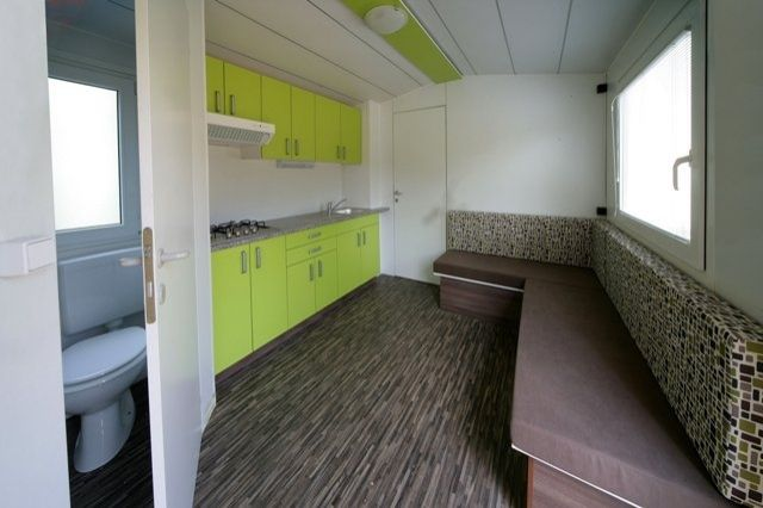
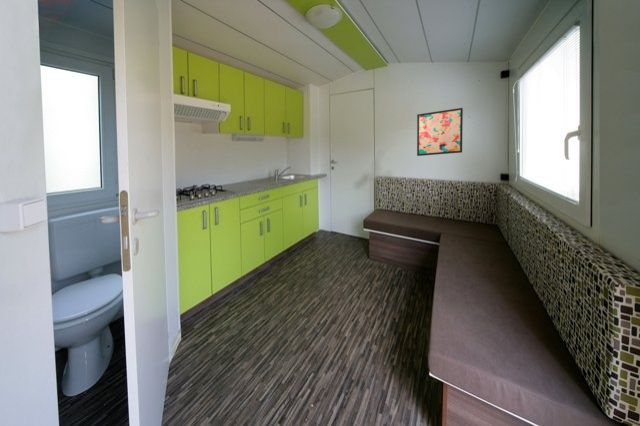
+ wall art [416,107,464,157]
